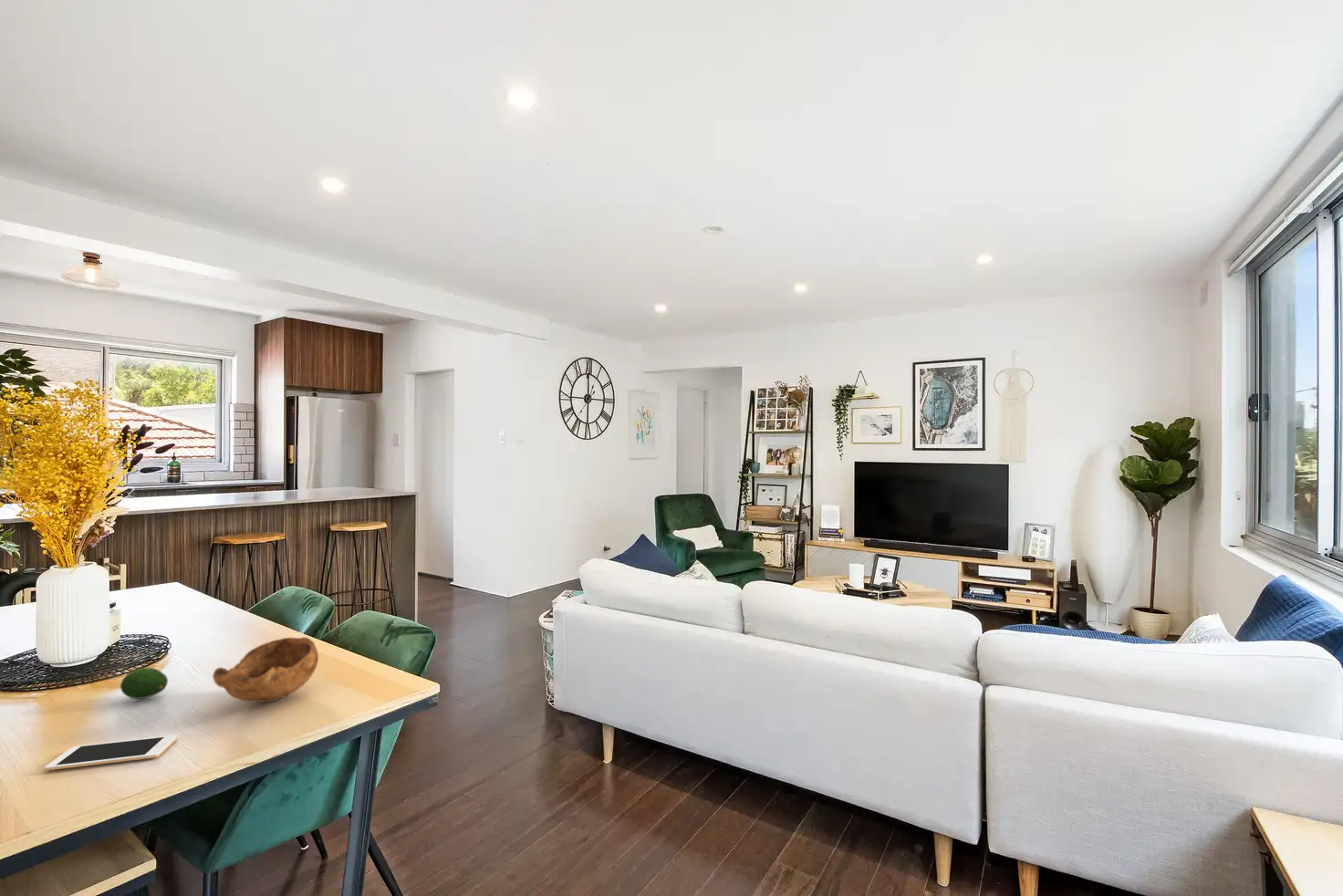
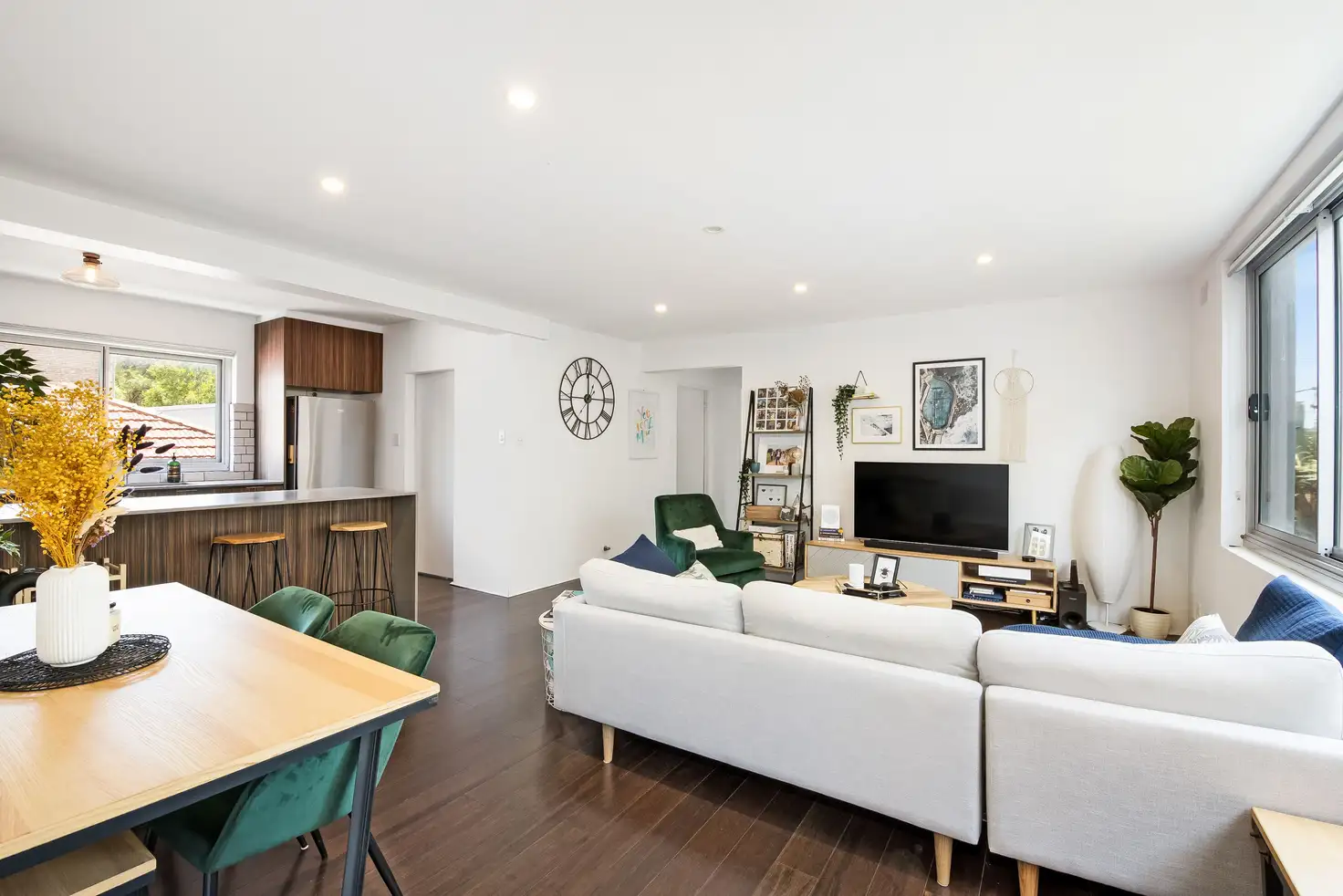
- fruit [120,667,169,700]
- bowl [212,636,319,703]
- cell phone [44,735,179,772]
